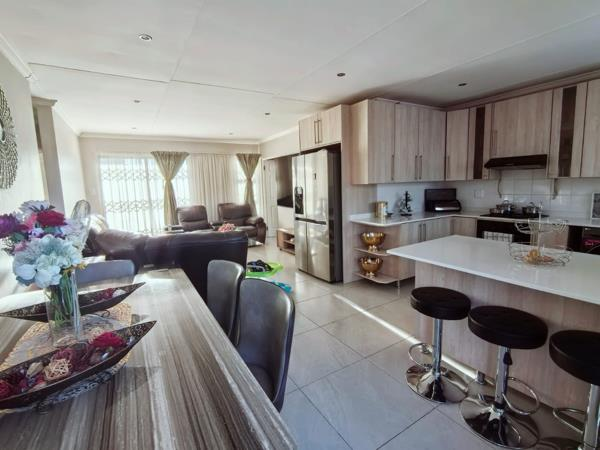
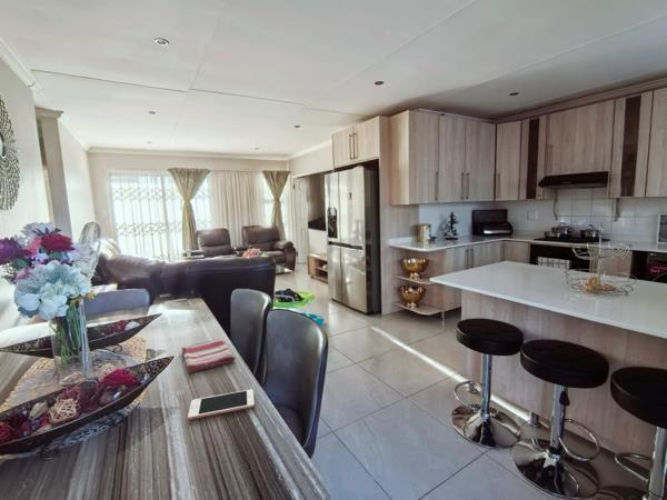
+ dish towel [181,338,237,374]
+ cell phone [187,388,256,421]
